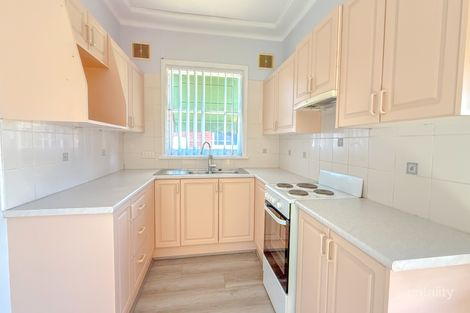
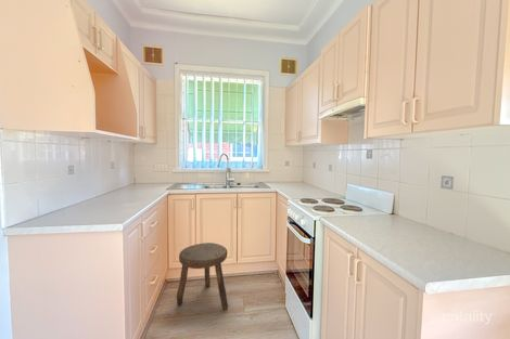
+ stool [176,242,229,311]
